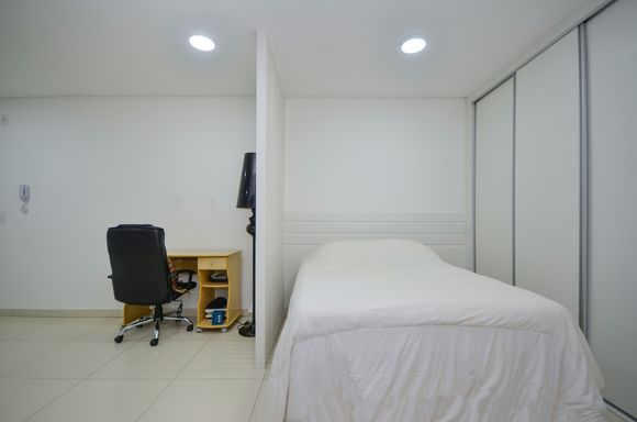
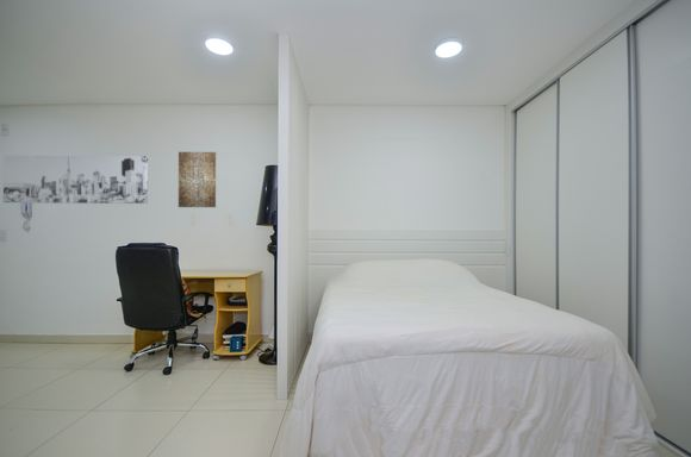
+ wall art [2,155,149,205]
+ wall art [178,151,217,208]
